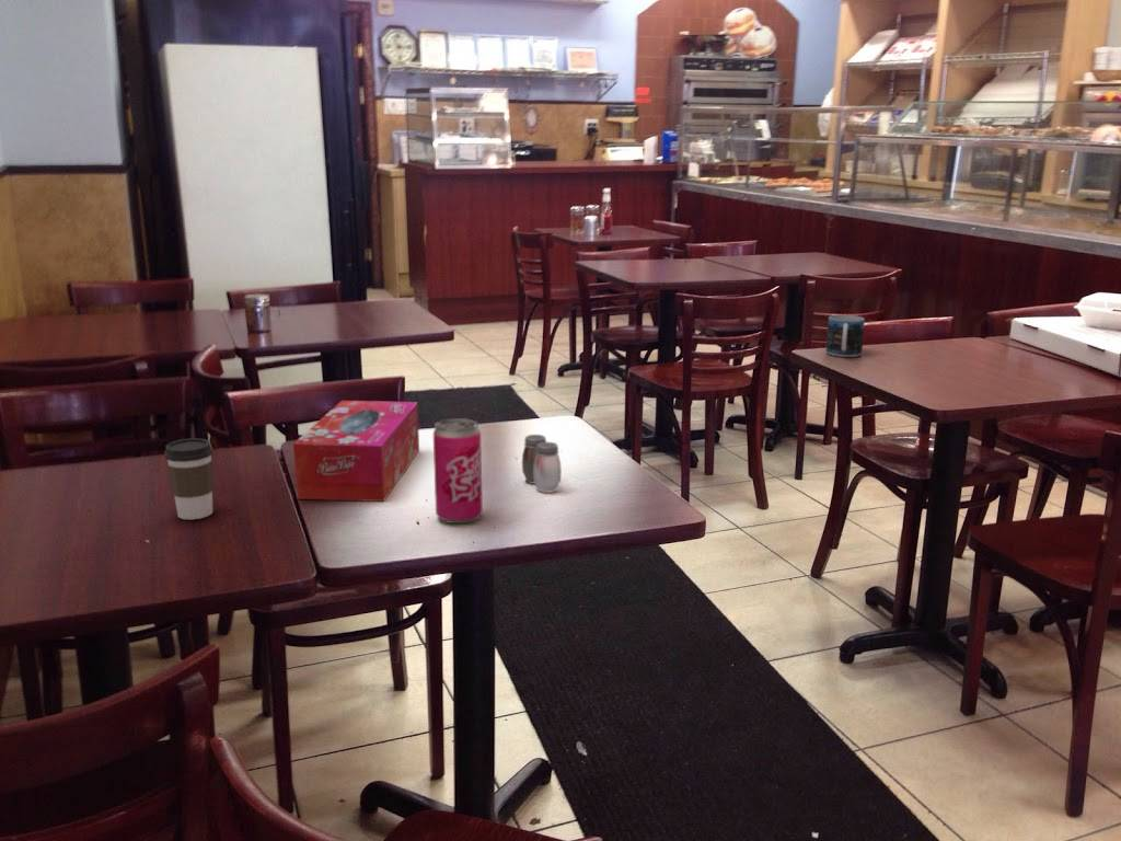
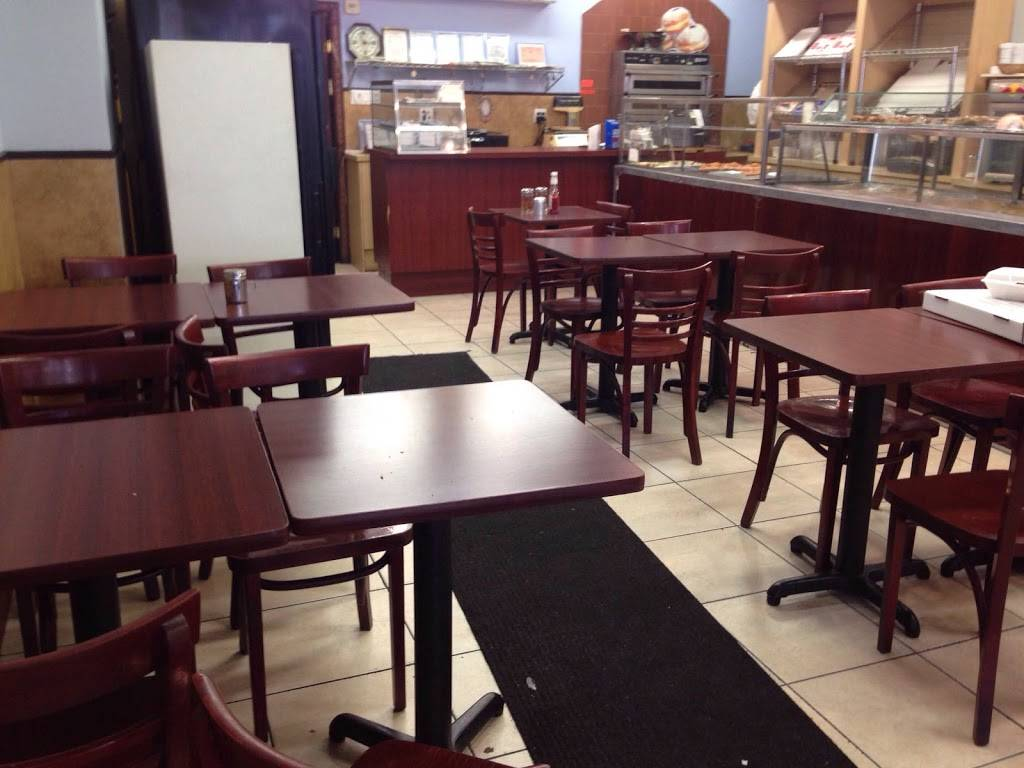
- salt and pepper shaker [521,434,563,494]
- mug [824,314,866,358]
- tissue box [292,400,420,503]
- coffee cup [163,437,215,520]
- beverage can [432,417,484,525]
